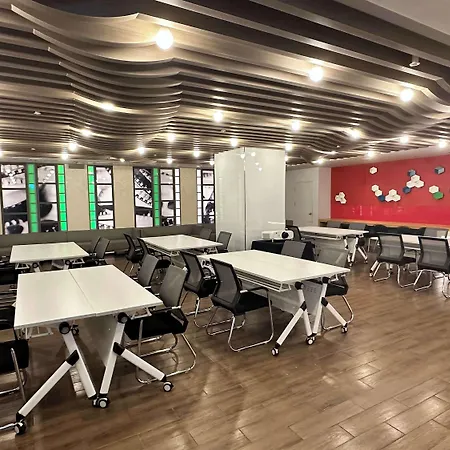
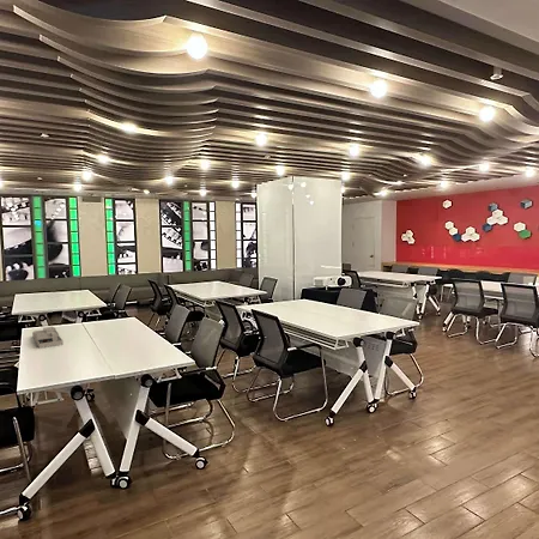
+ desk organizer [31,326,65,349]
